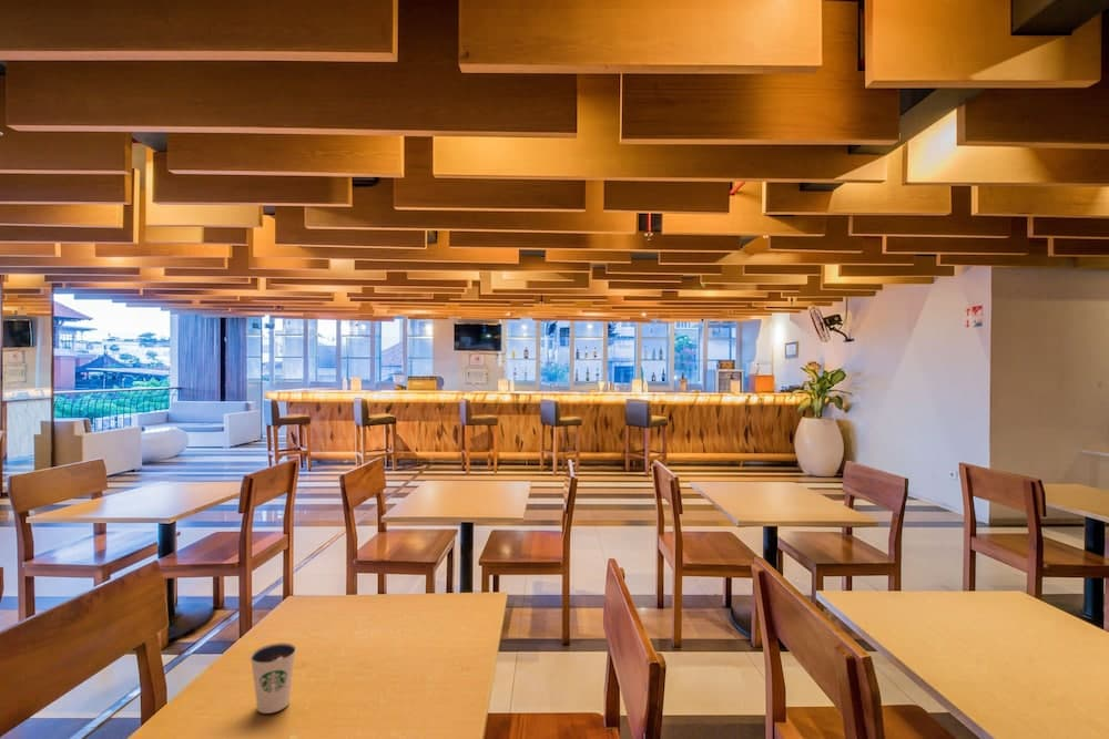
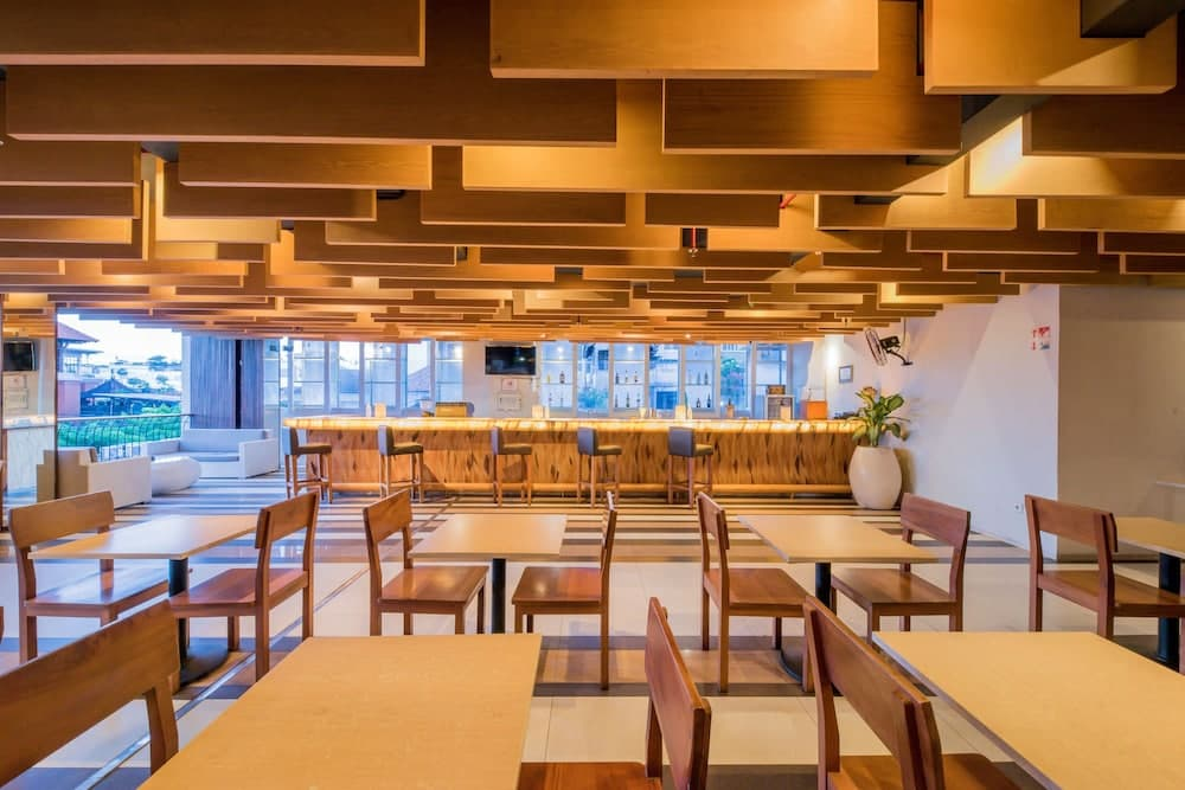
- dixie cup [248,642,297,715]
